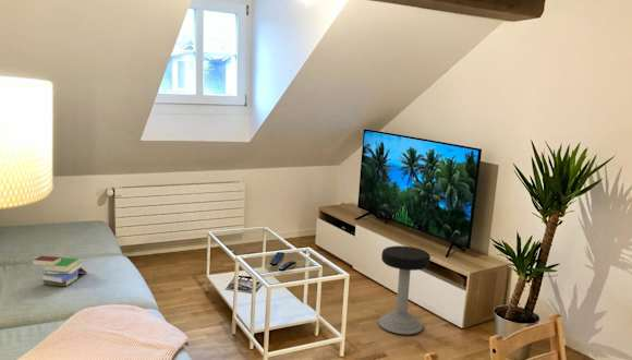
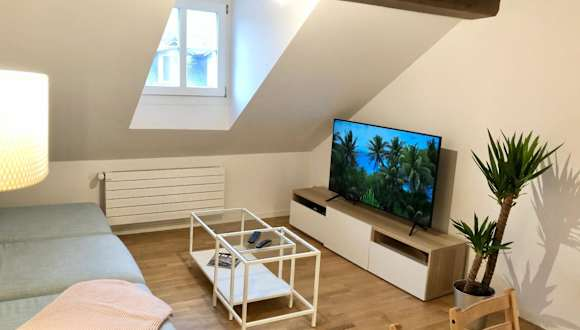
- book [32,255,88,287]
- stool [377,244,432,335]
